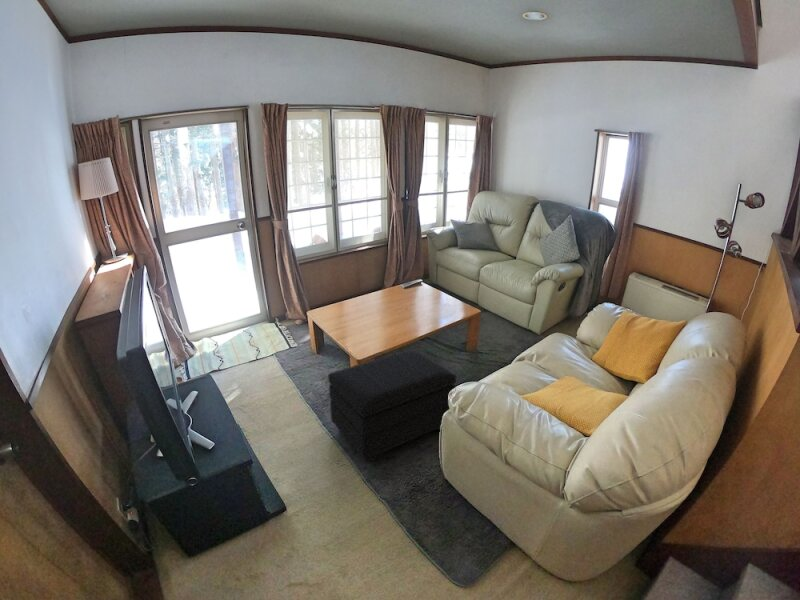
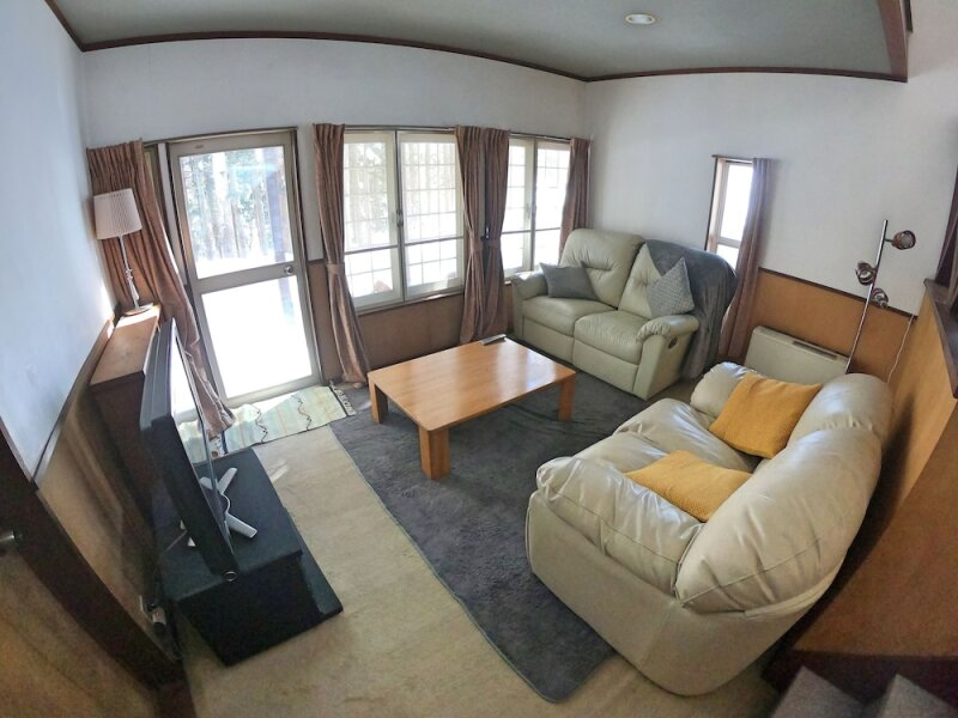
- footstool [327,348,457,463]
